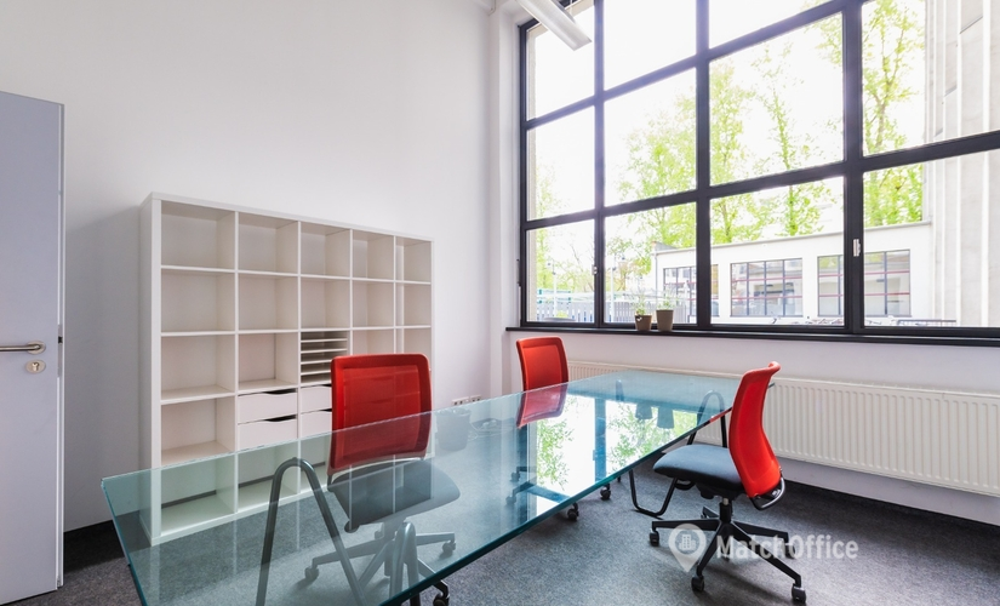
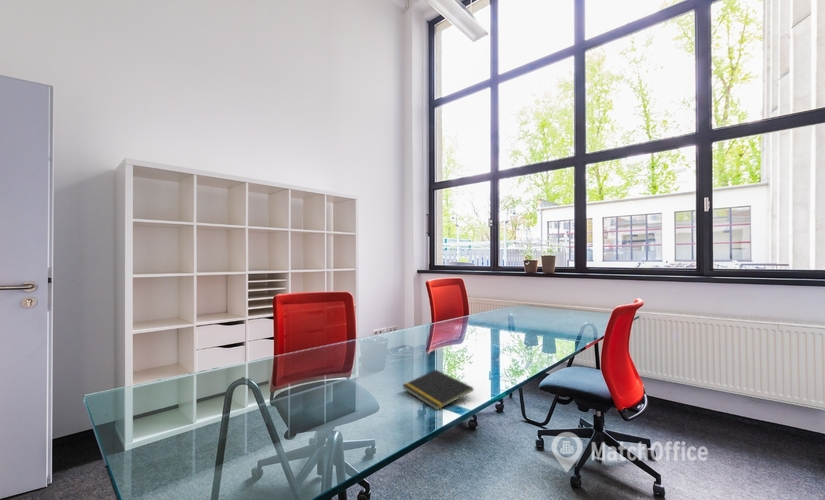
+ notepad [401,369,475,411]
